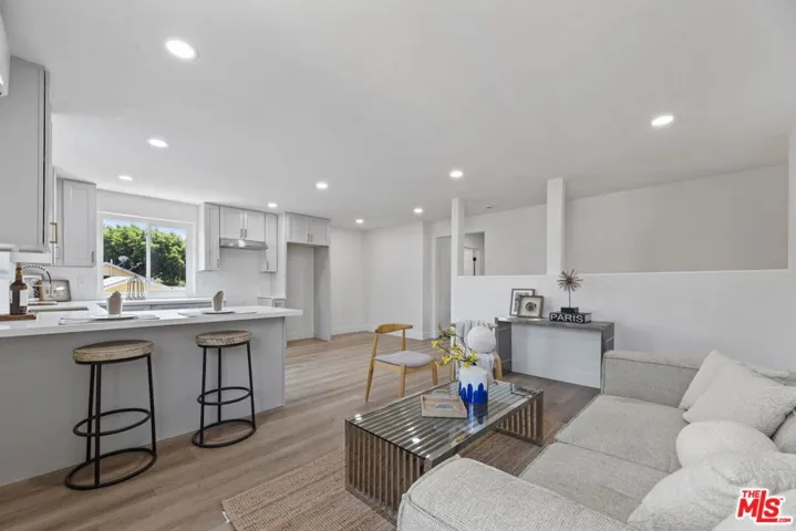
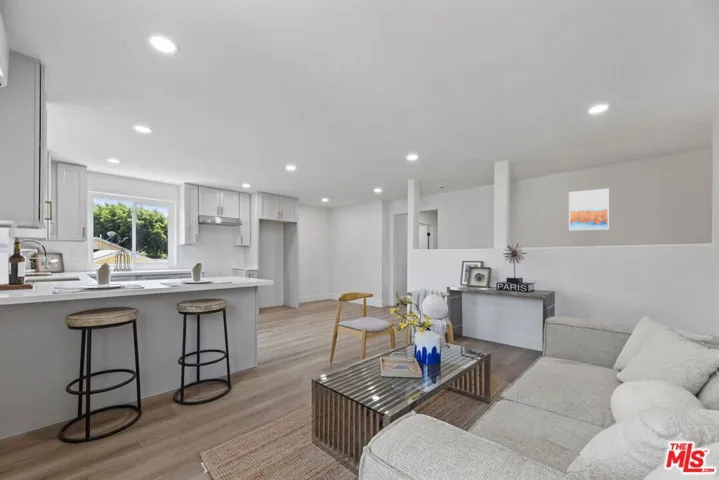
+ wall art [568,188,610,231]
